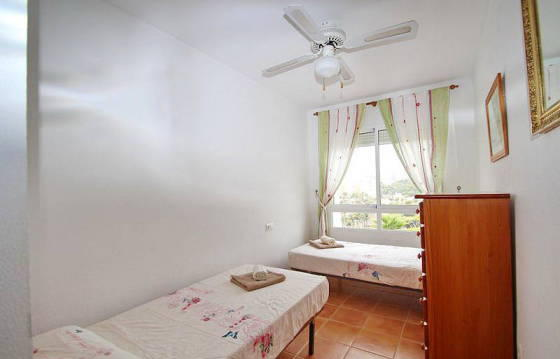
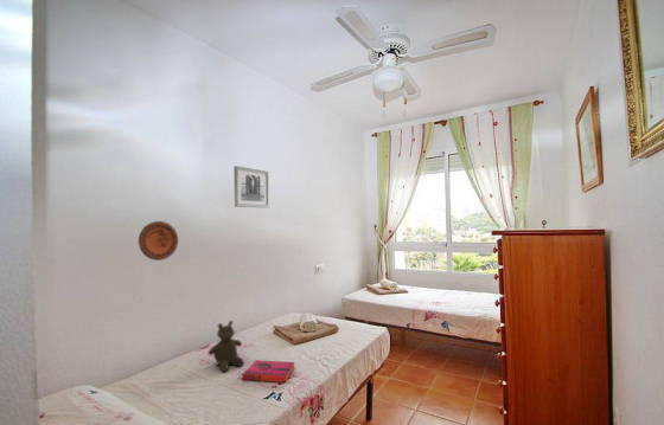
+ decorative plate [138,220,179,262]
+ wall art [232,165,270,210]
+ teddy bear [208,320,244,373]
+ hardback book [242,359,296,384]
